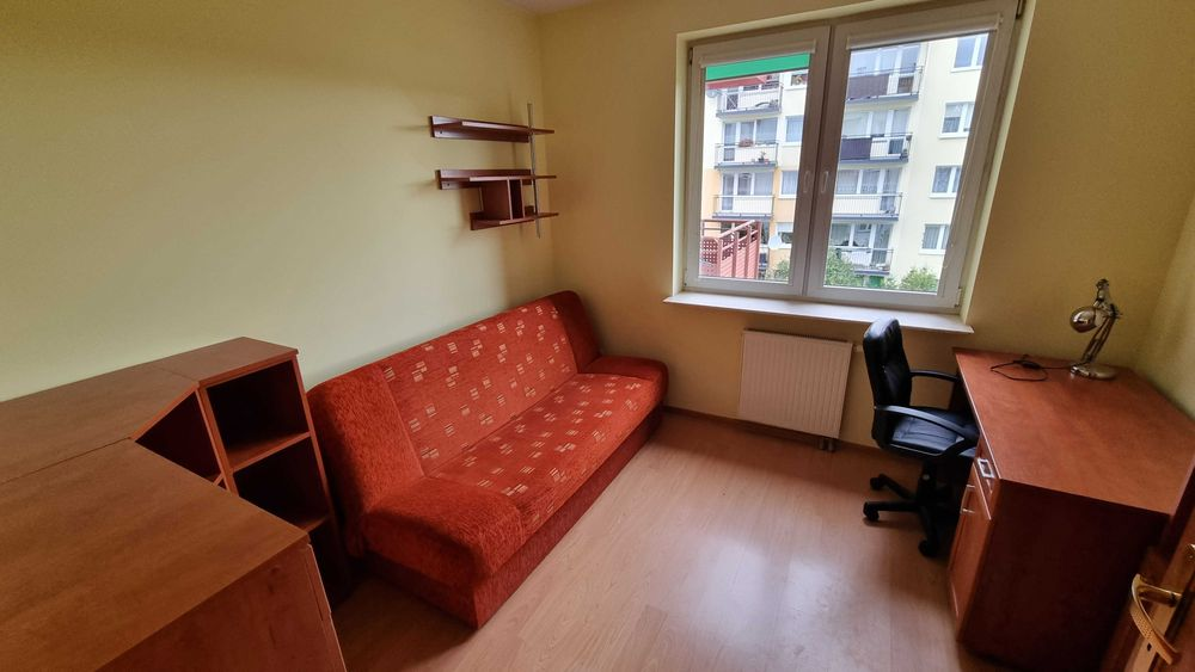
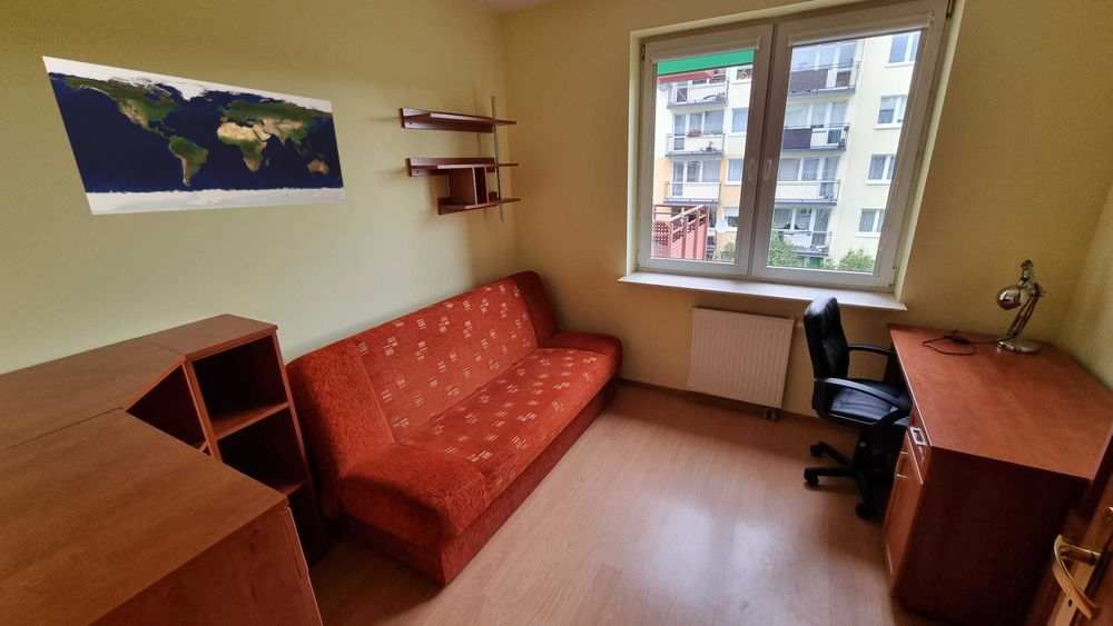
+ map [41,56,347,216]
